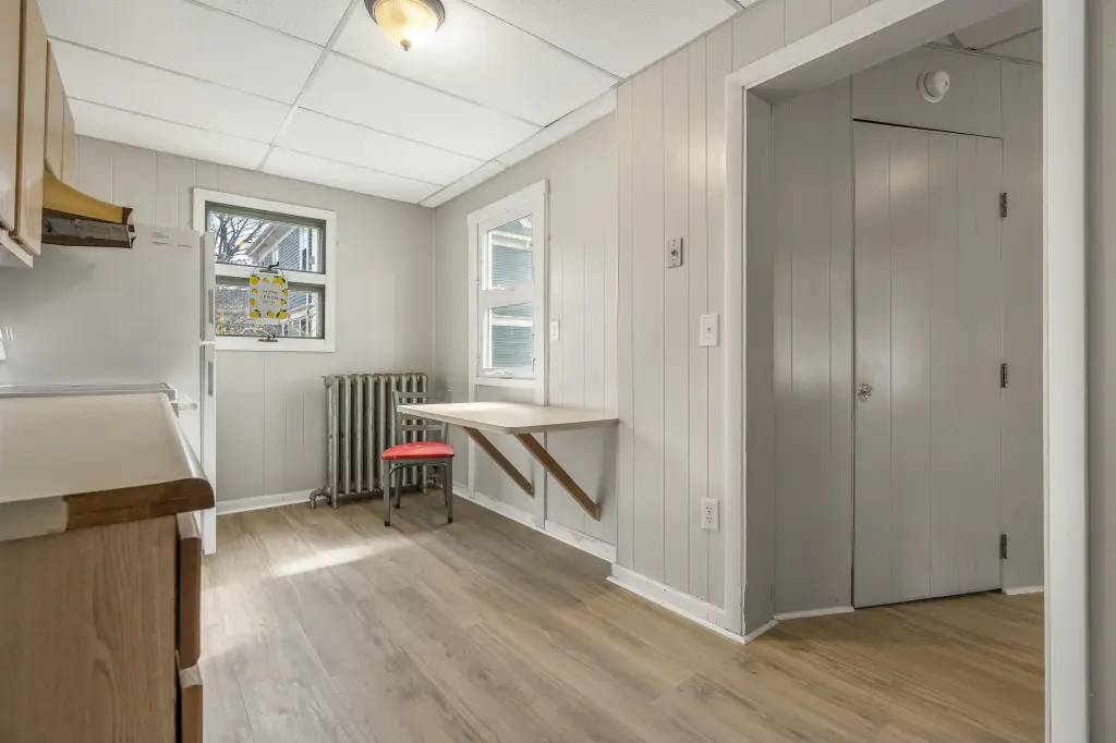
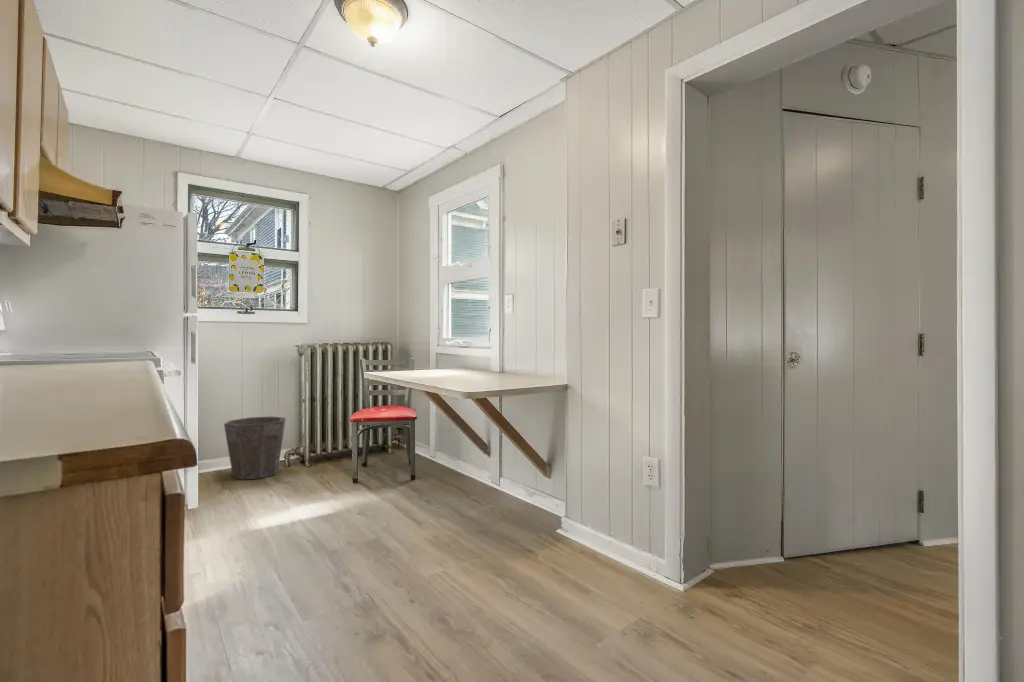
+ waste bin [223,415,287,481]
